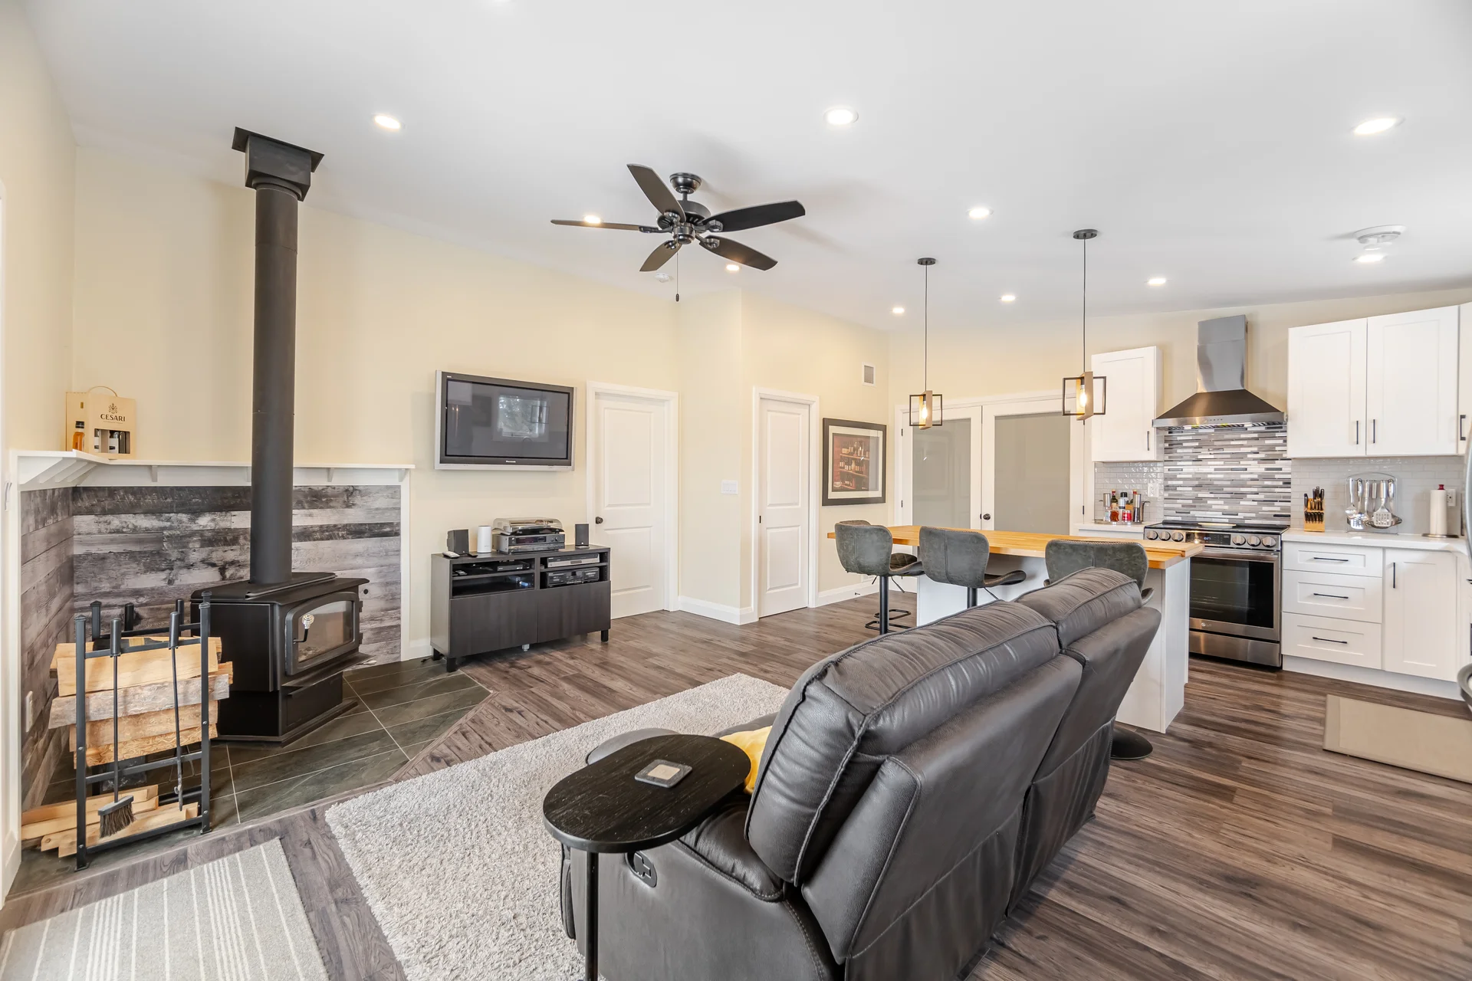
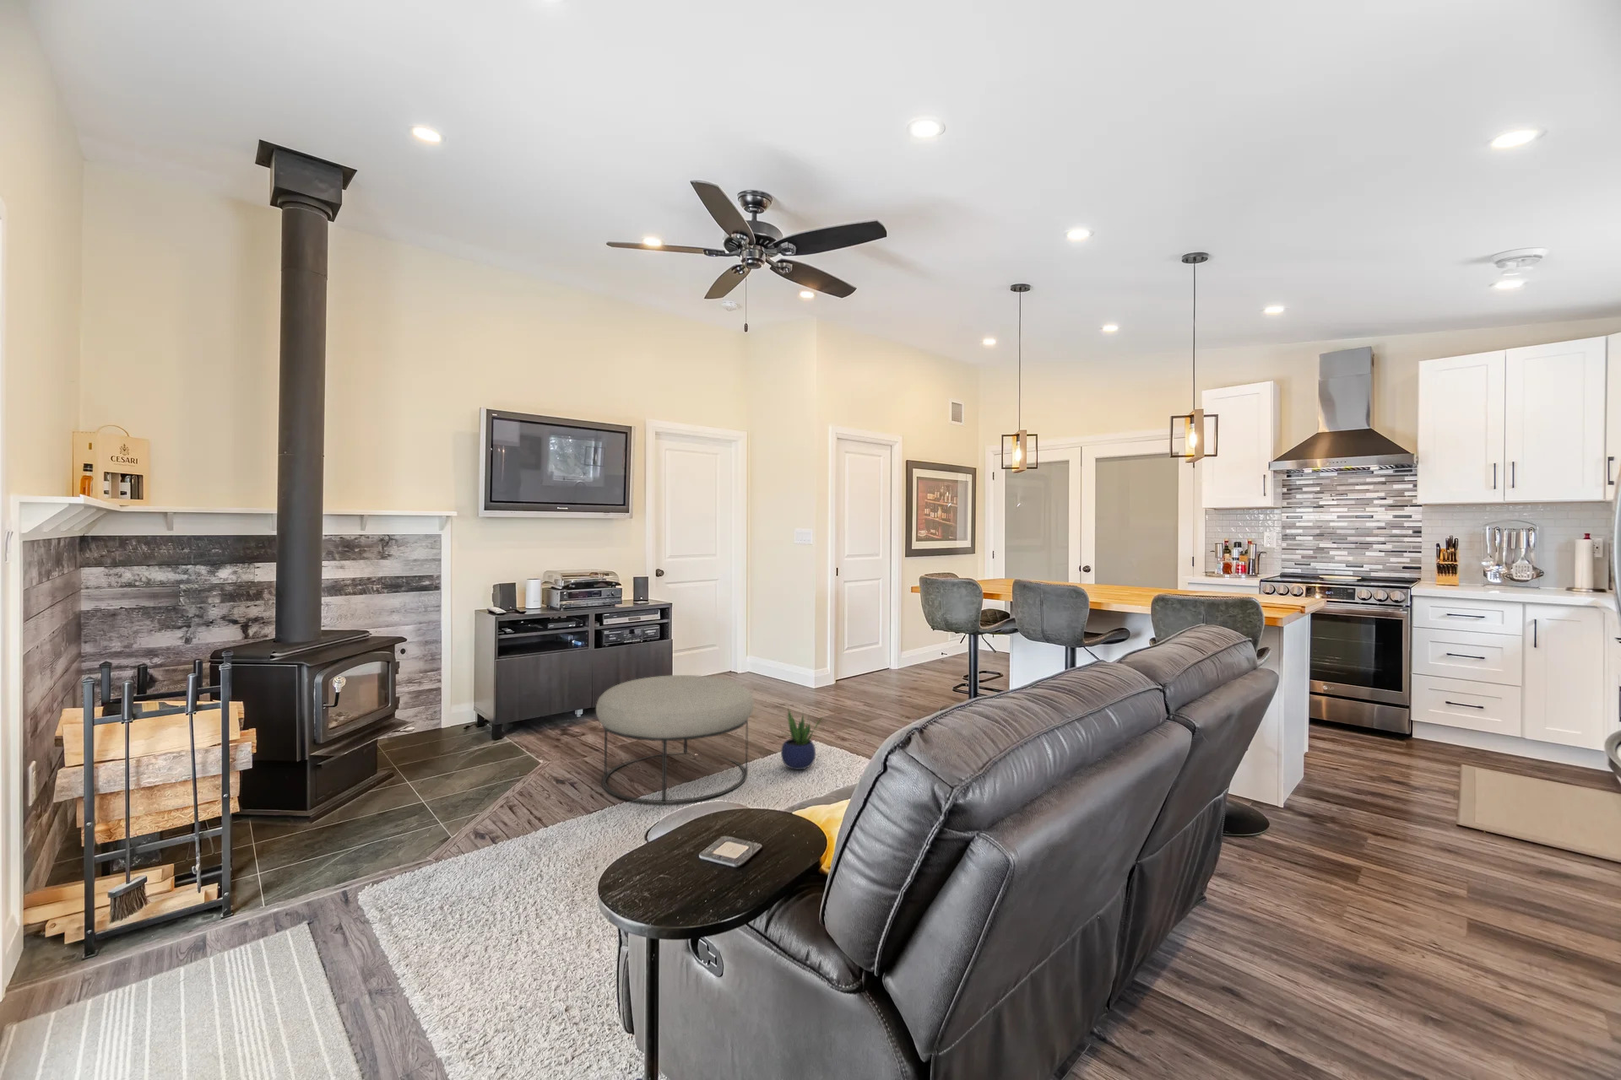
+ potted plant [780,706,823,770]
+ ottoman [595,674,755,804]
